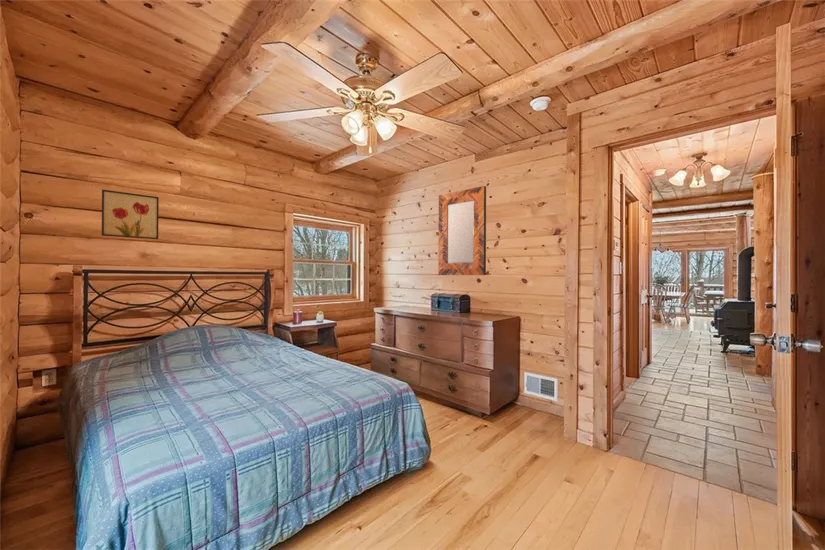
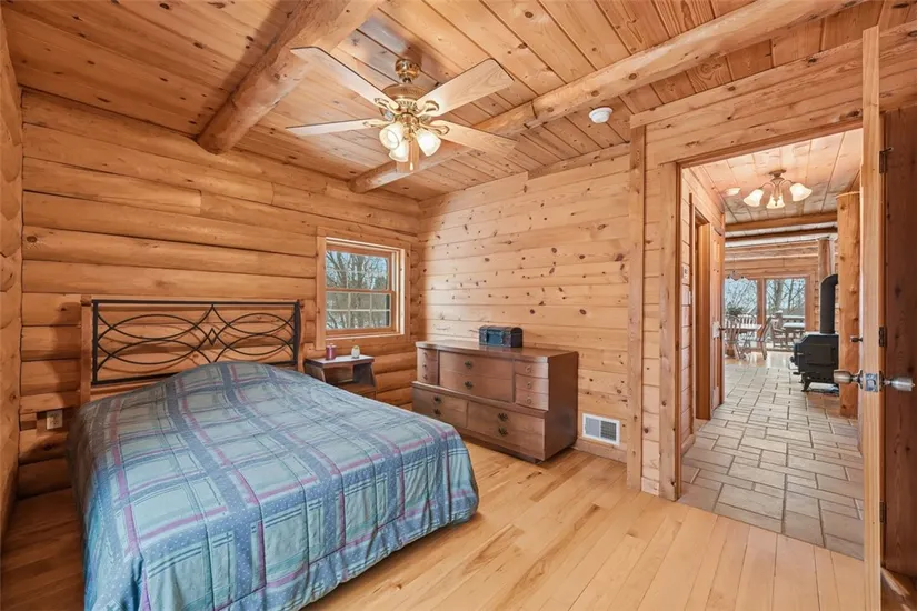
- wall art [101,189,160,240]
- home mirror [437,185,487,276]
